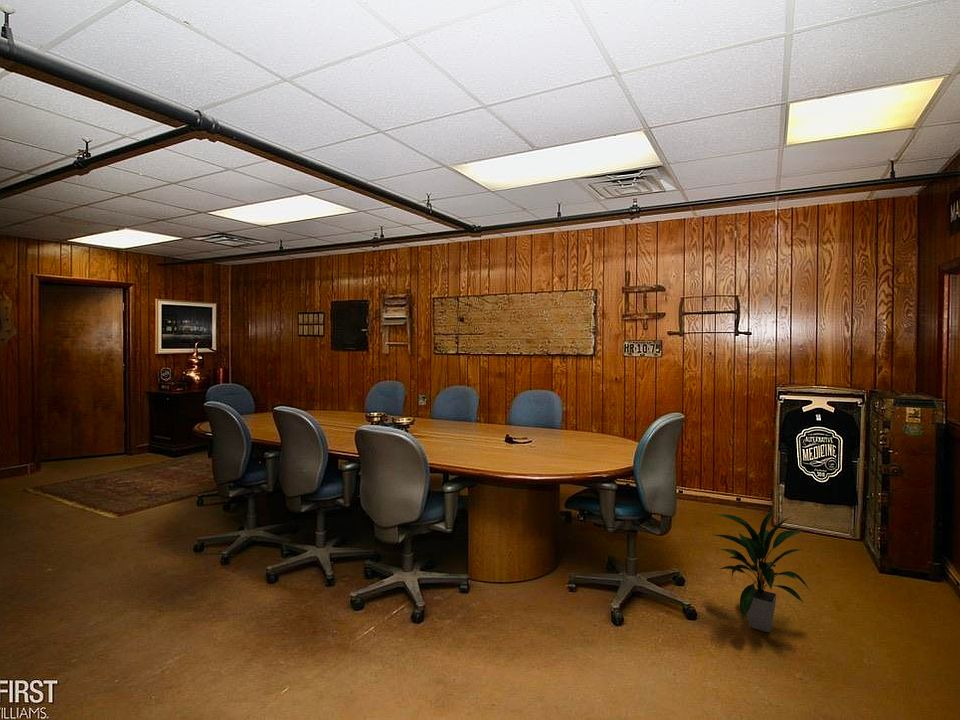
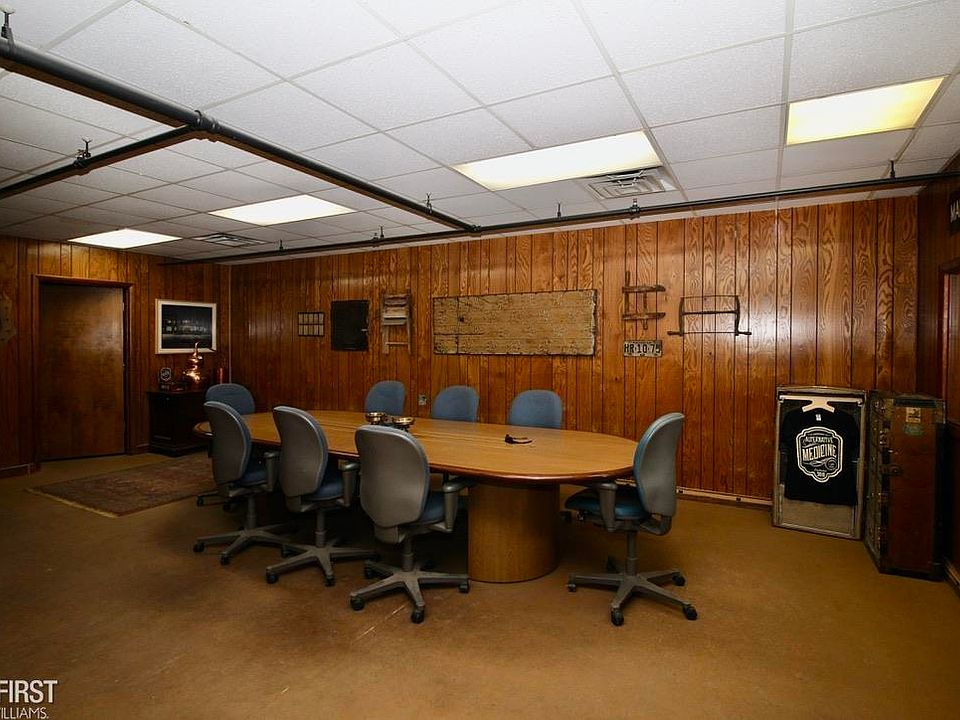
- indoor plant [711,509,812,633]
